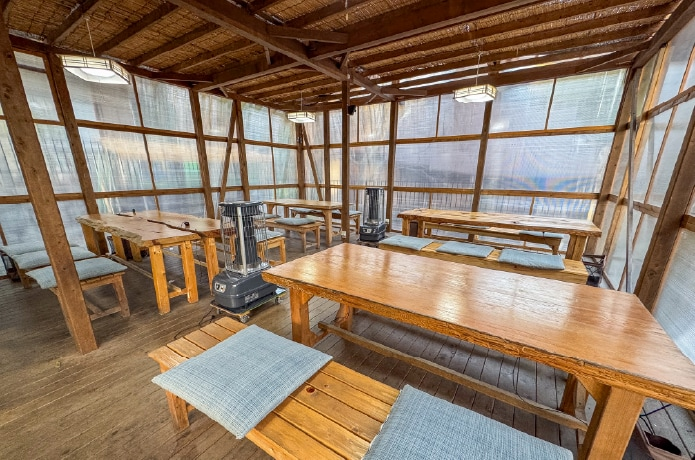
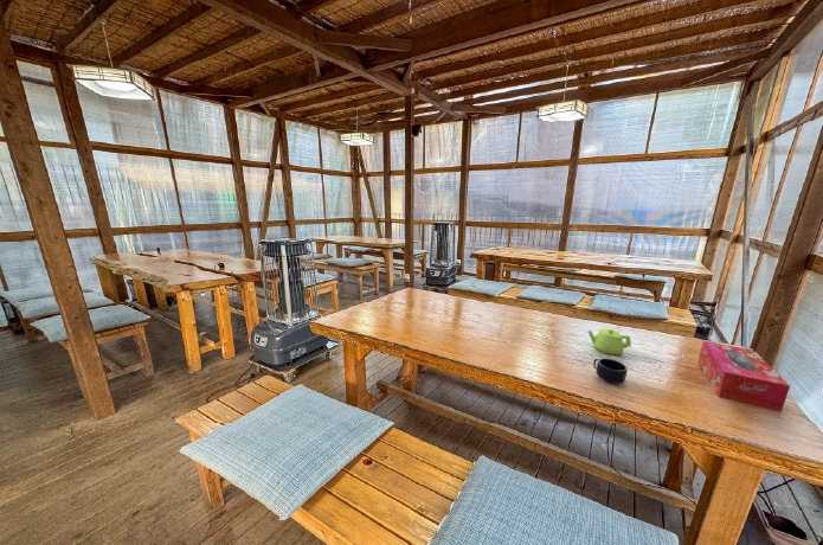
+ teapot [586,327,632,357]
+ tissue box [696,340,791,413]
+ mug [592,358,629,385]
